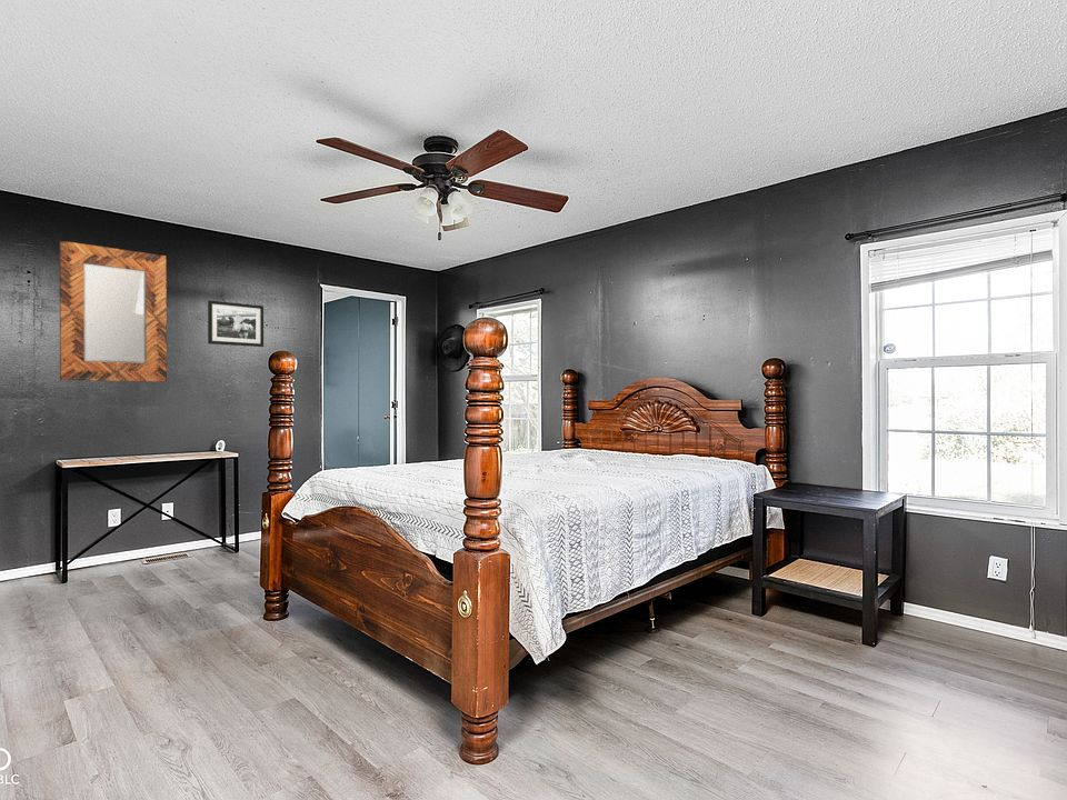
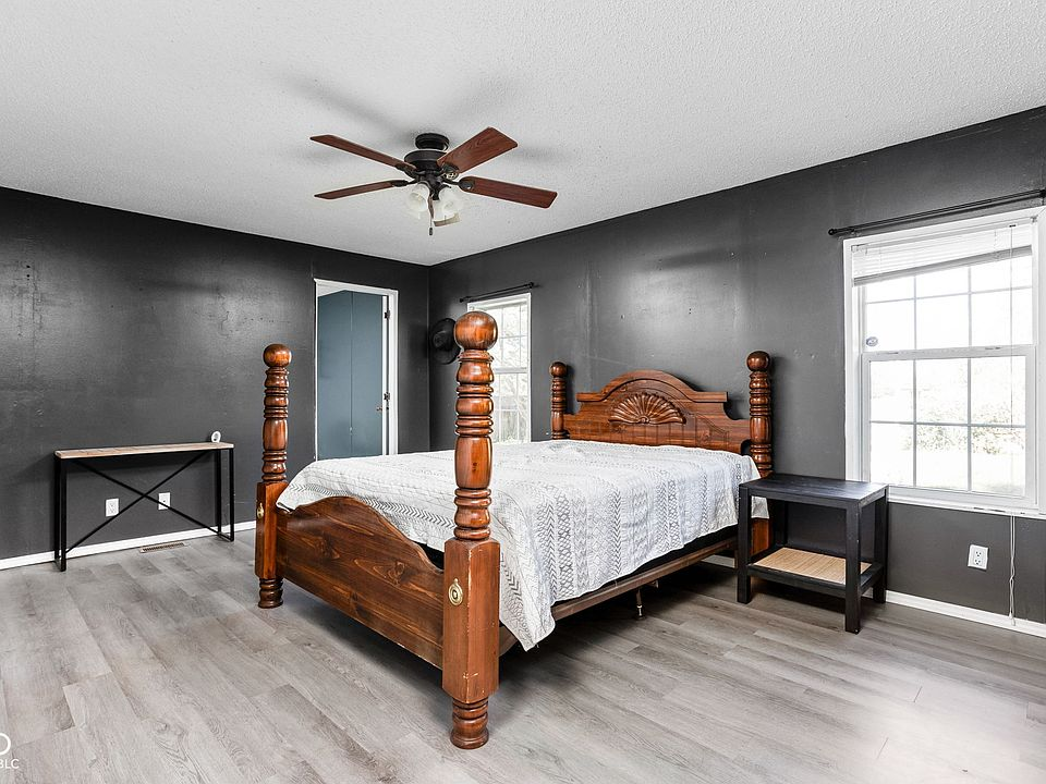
- home mirror [58,240,168,383]
- picture frame [207,299,265,348]
